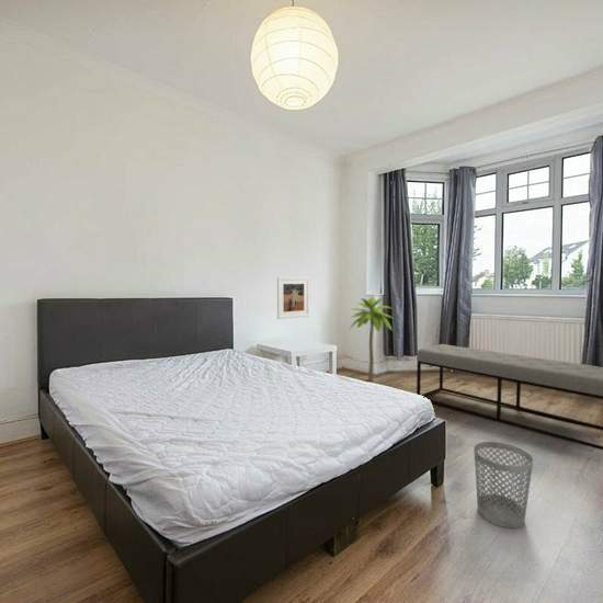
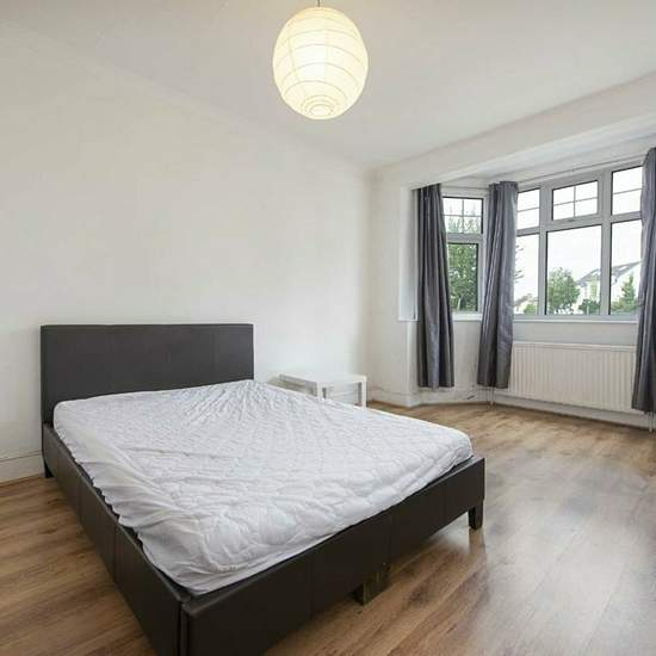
- bench [416,343,603,451]
- wastebasket [473,441,534,530]
- palm tree [349,296,394,383]
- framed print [276,276,310,320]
